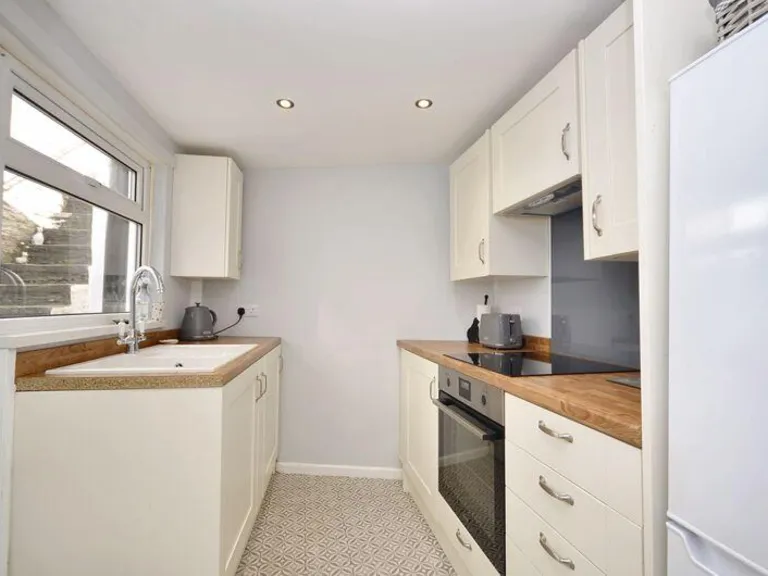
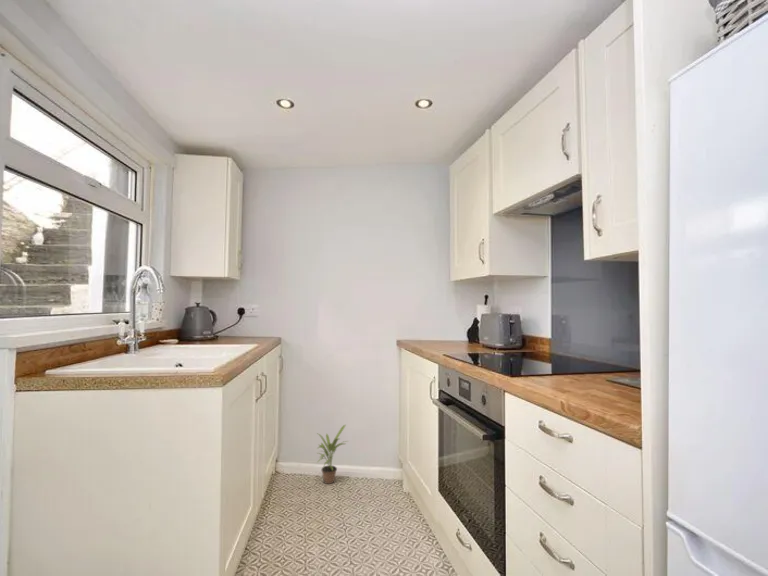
+ potted plant [315,424,349,485]
